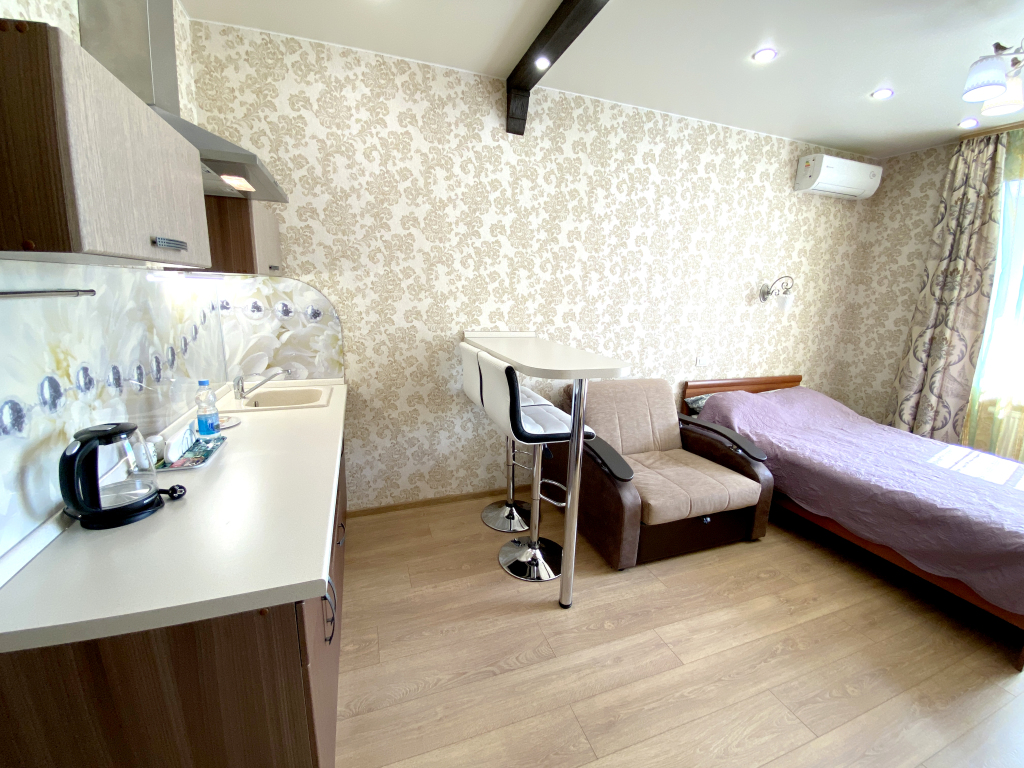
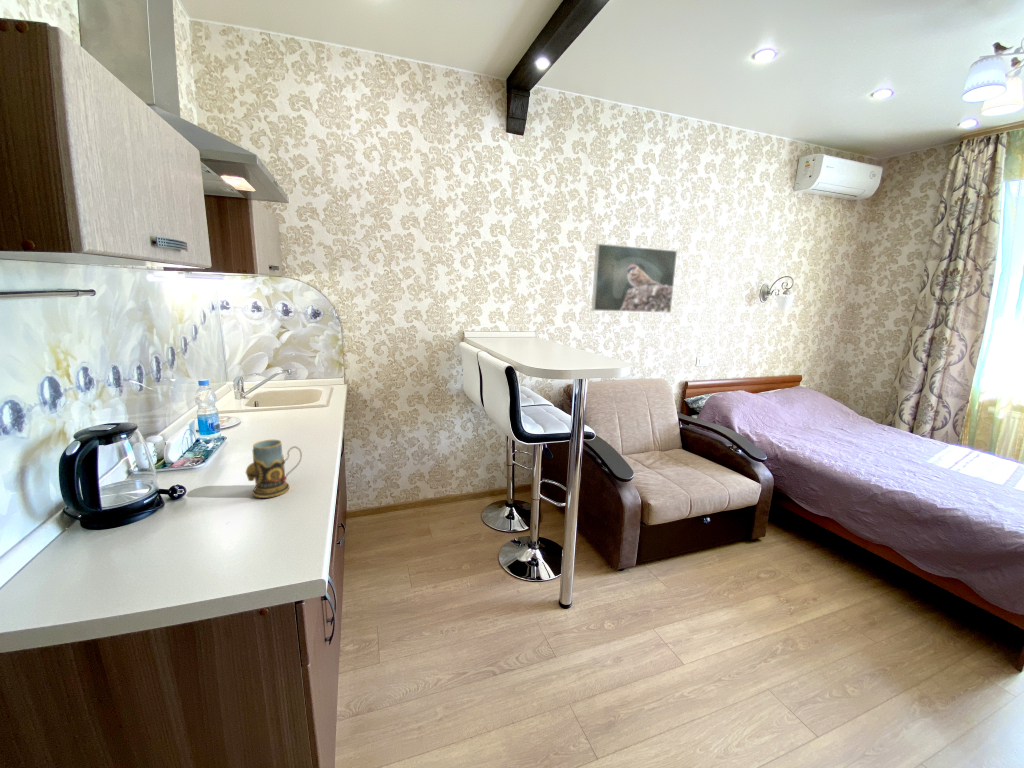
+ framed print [591,243,678,314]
+ mug [245,439,303,499]
